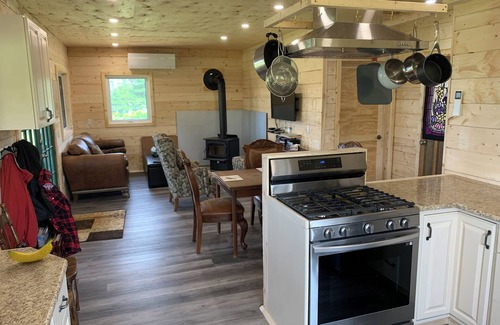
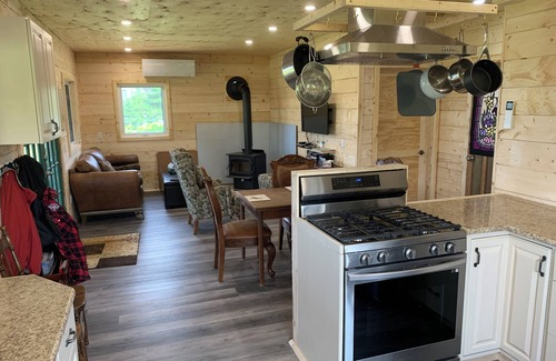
- banana [7,236,57,263]
